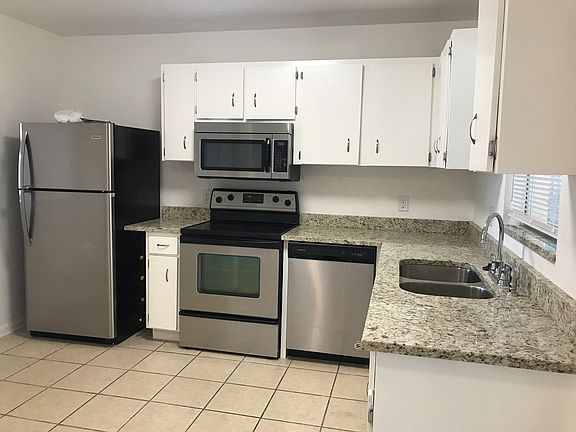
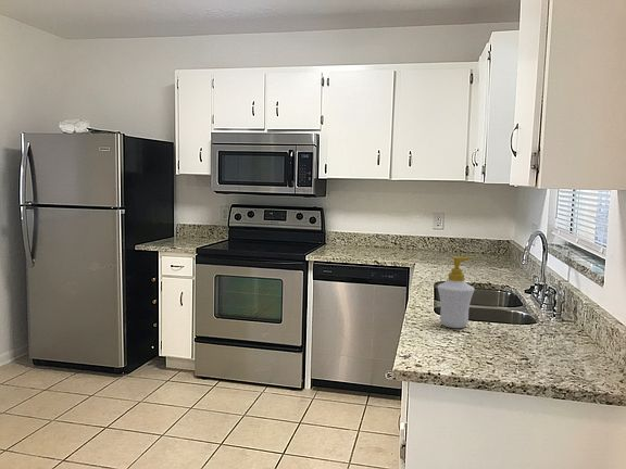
+ soap bottle [436,255,476,329]
